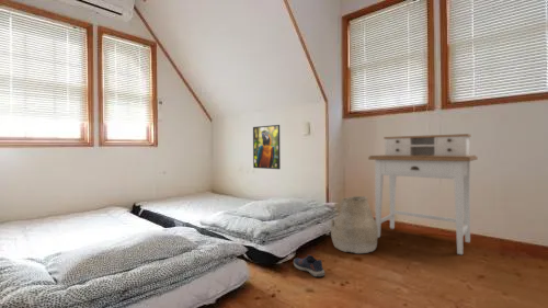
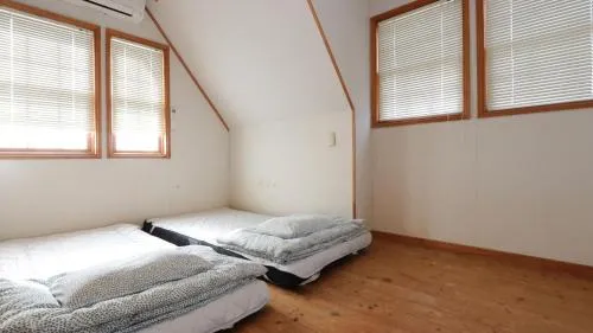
- desk [367,133,479,255]
- bag [330,195,378,254]
- shoe [293,253,326,277]
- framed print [252,124,282,170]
